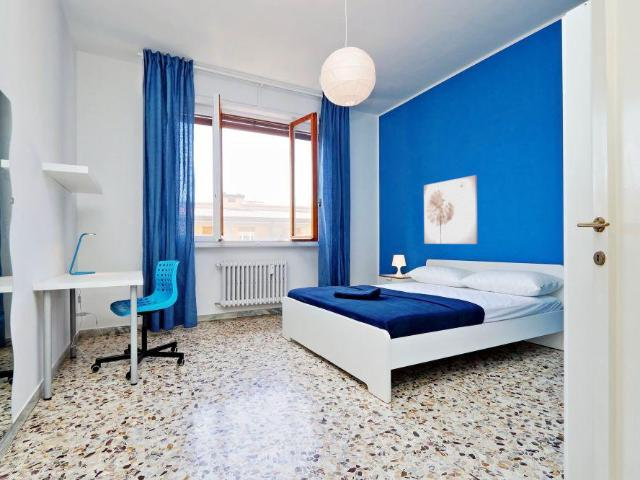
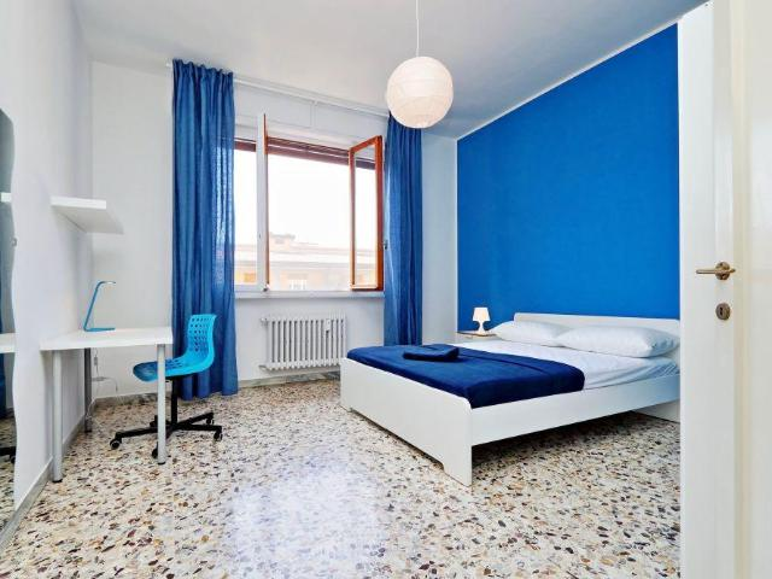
- wall art [423,174,478,245]
